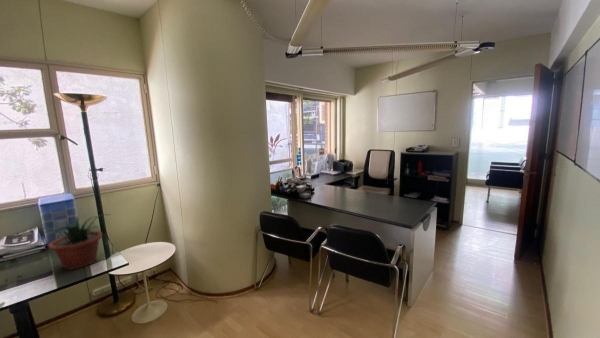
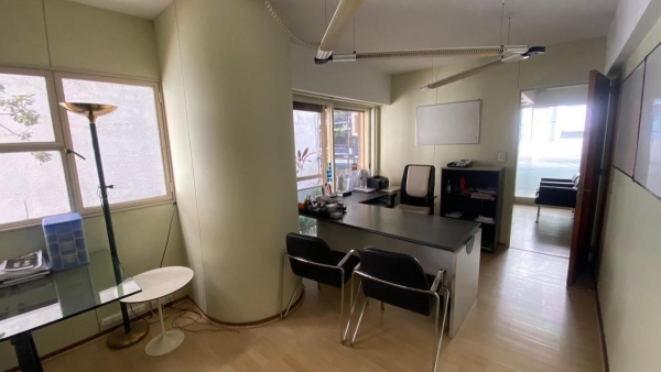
- potted plant [38,213,111,271]
